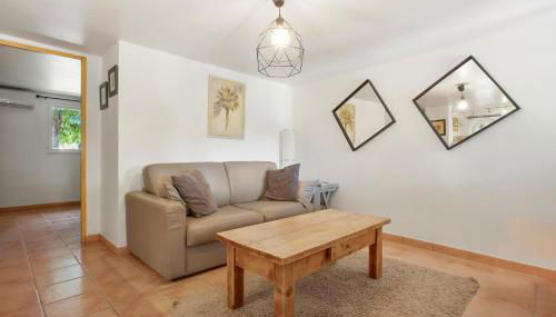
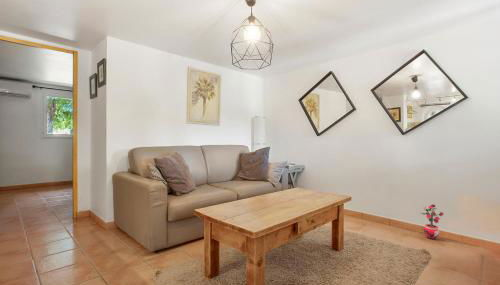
+ potted plant [420,204,445,240]
